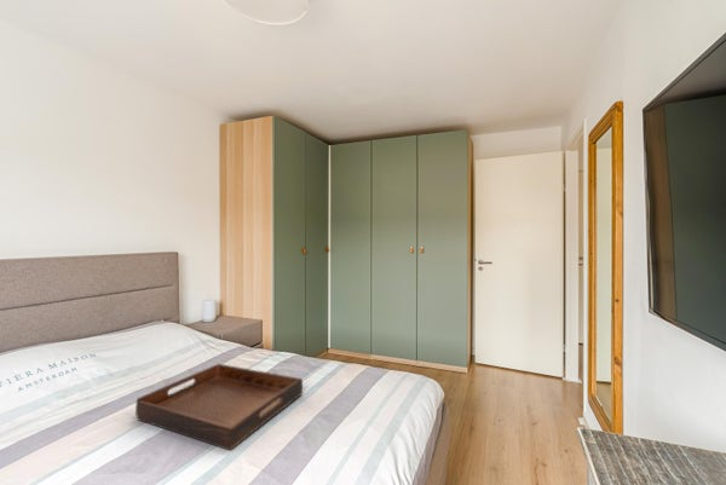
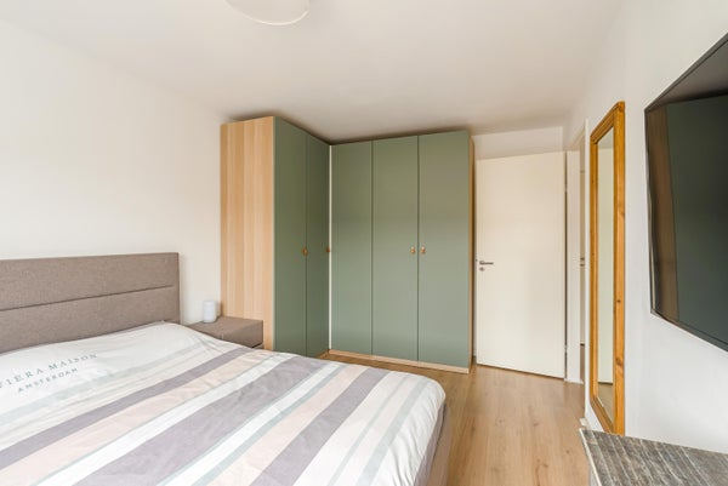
- serving tray [134,363,304,451]
